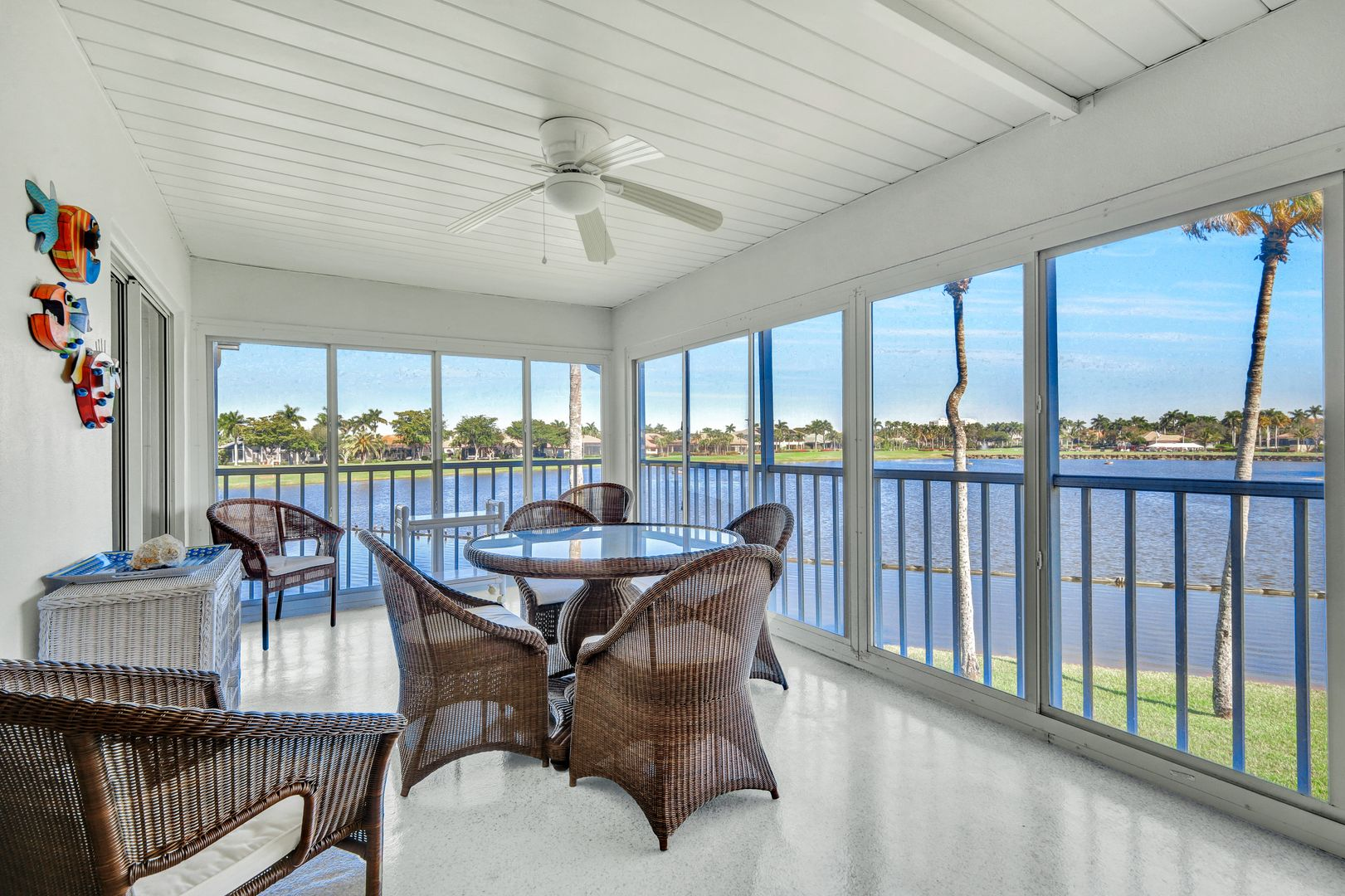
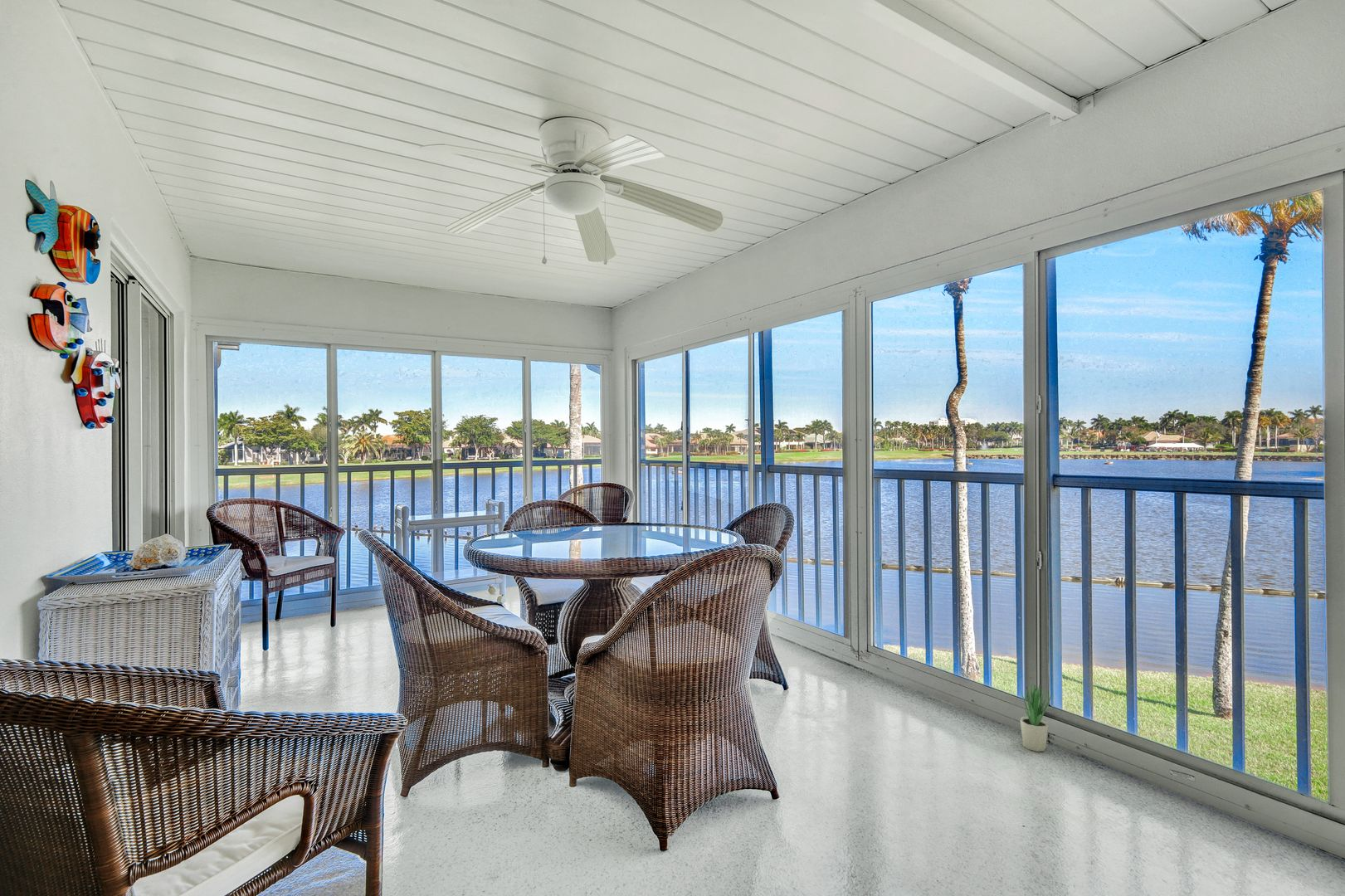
+ potted plant [1019,676,1053,752]
